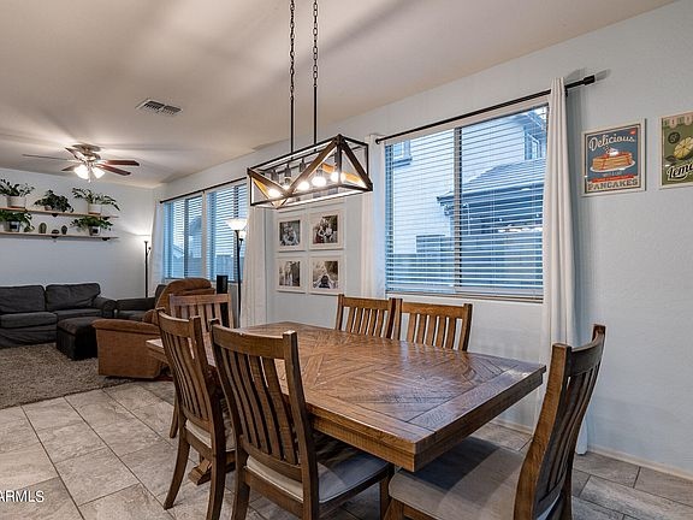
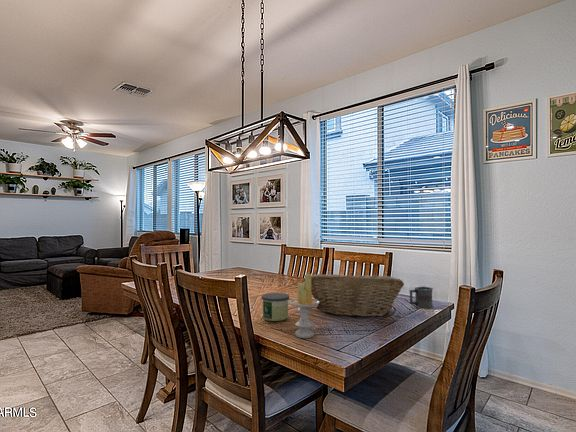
+ fruit basket [303,272,405,318]
+ candle [288,273,320,339]
+ candle [261,292,290,322]
+ mug [409,286,434,309]
